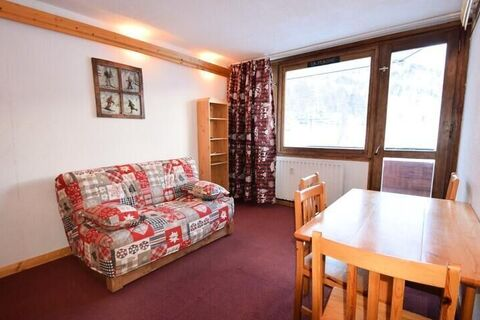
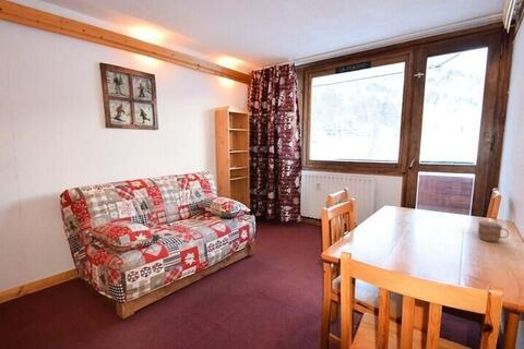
+ mug [477,220,510,243]
